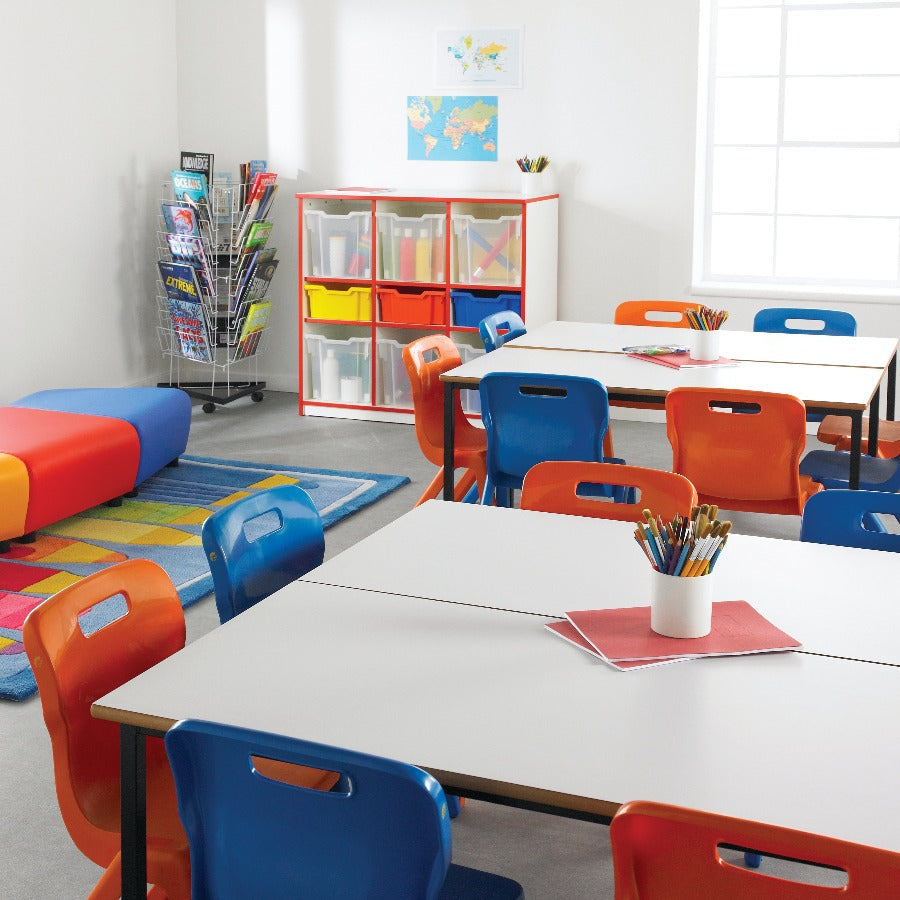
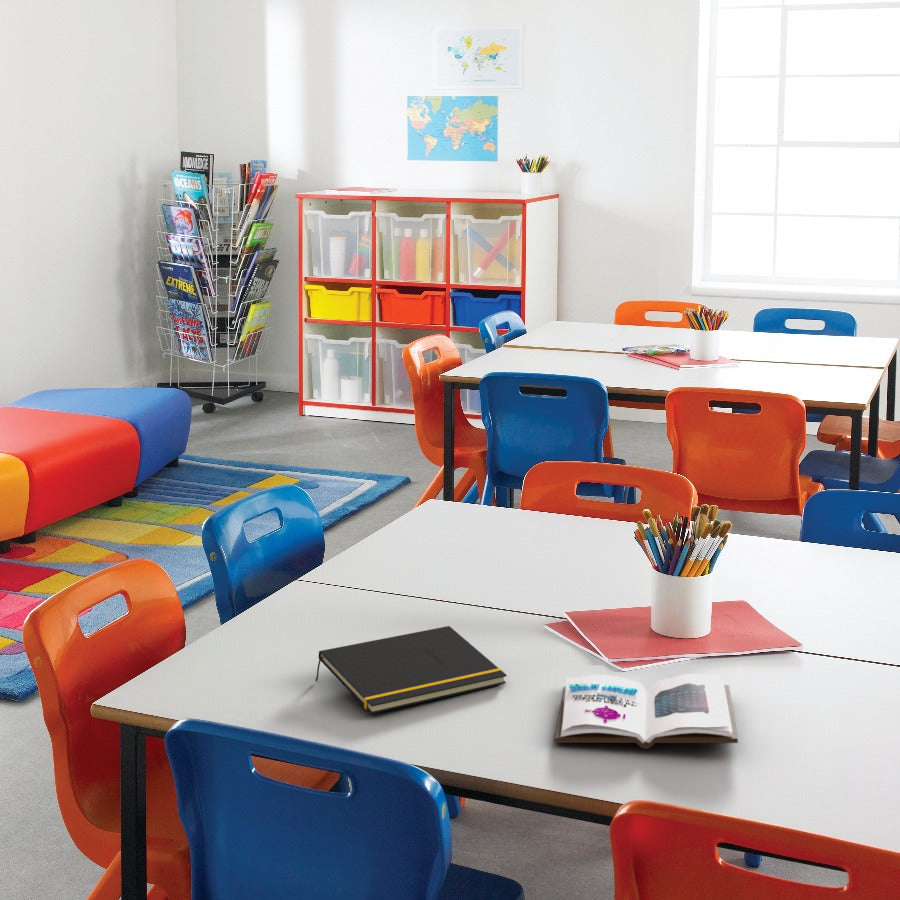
+ book [554,673,739,749]
+ notepad [315,625,508,715]
